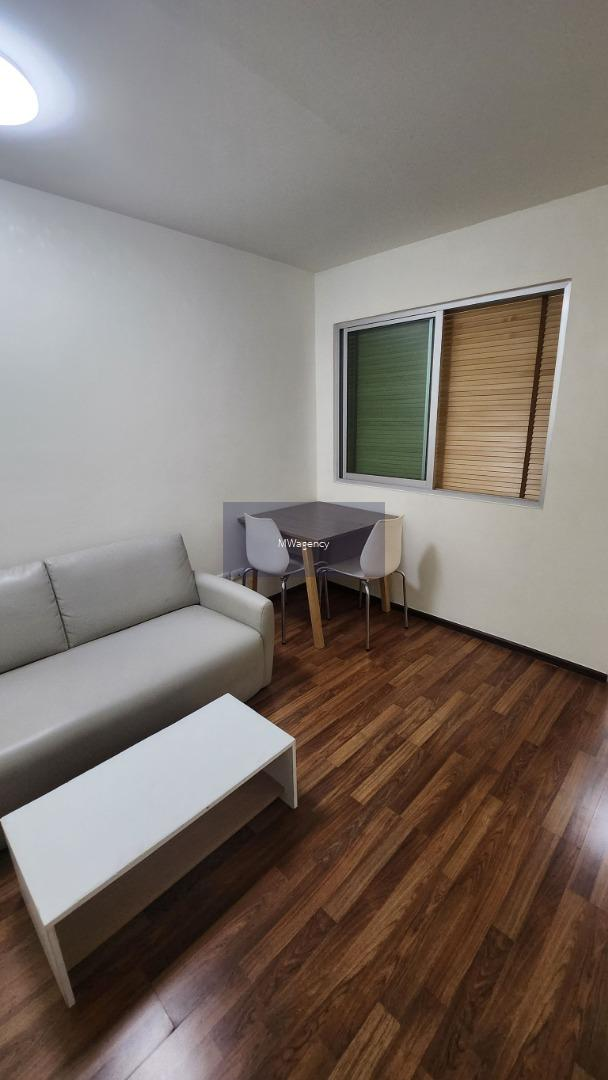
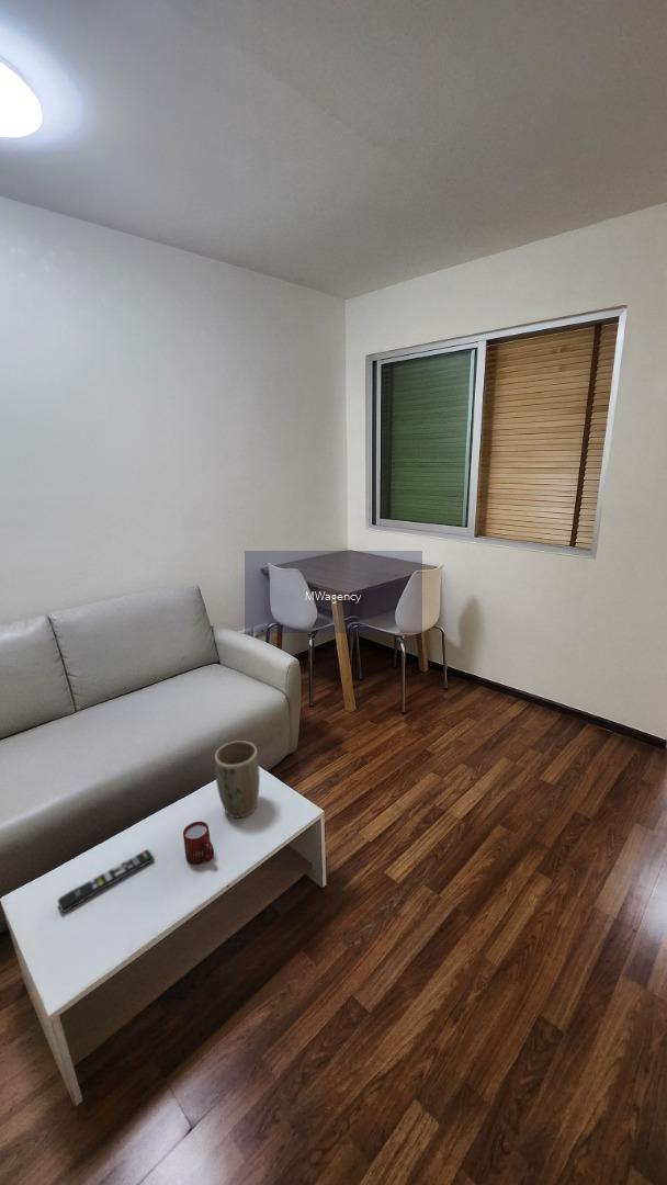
+ plant pot [214,740,261,819]
+ remote control [57,848,156,914]
+ cup [182,821,215,866]
